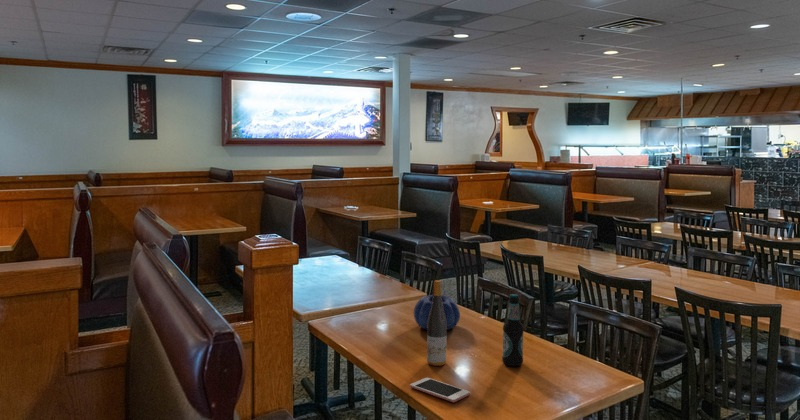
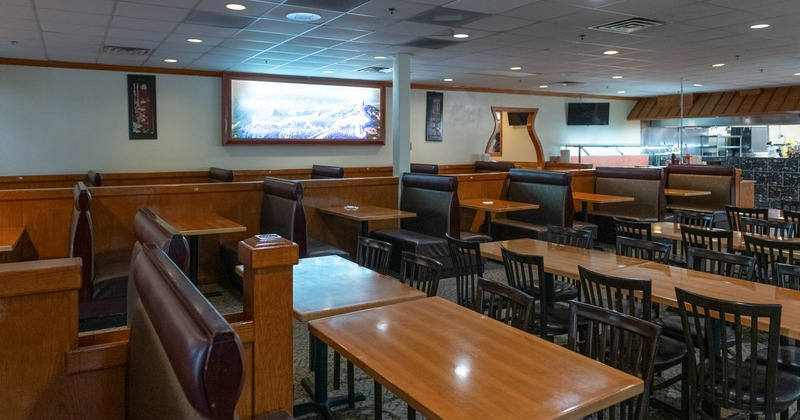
- bottle [501,293,525,367]
- wine bottle [426,279,448,367]
- cell phone [409,377,471,403]
- decorative bowl [413,294,461,331]
